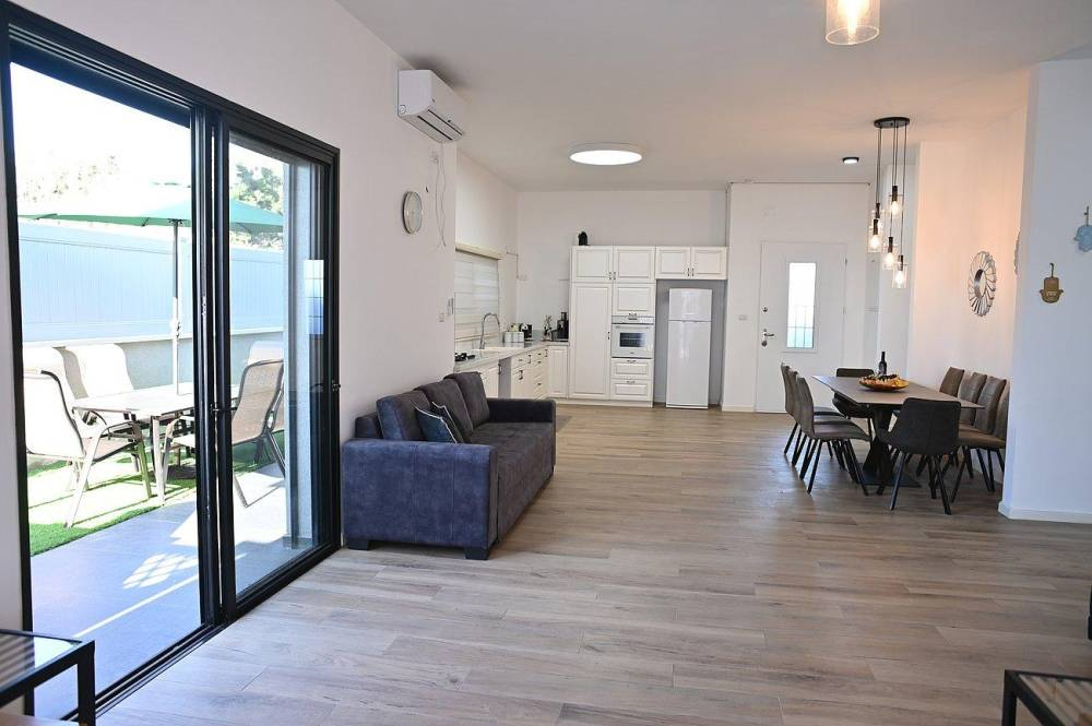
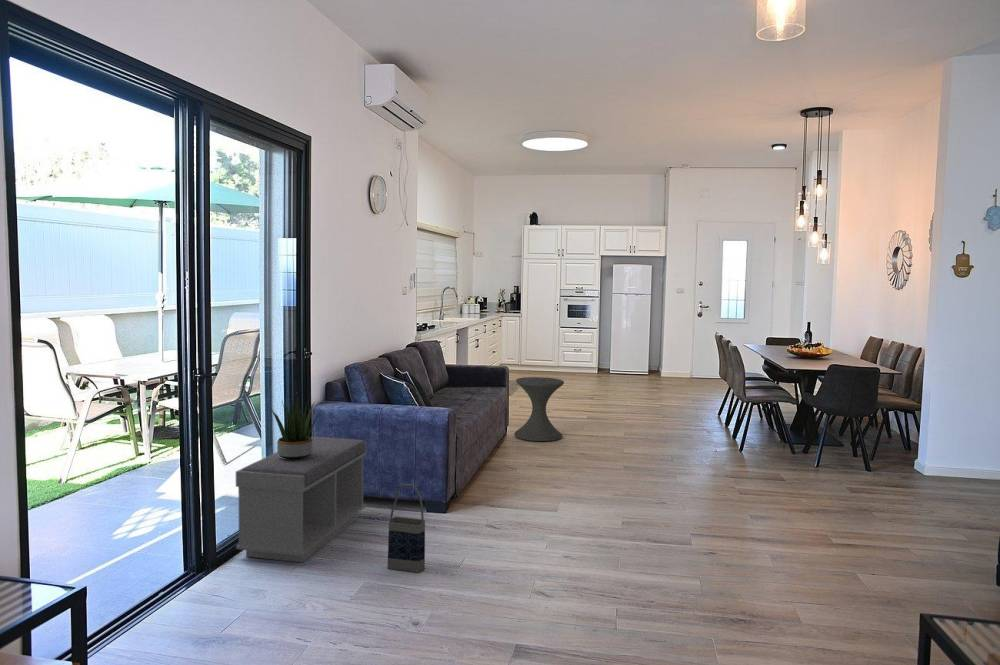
+ side table [514,376,565,442]
+ bag [387,483,426,573]
+ potted plant [267,395,323,459]
+ bench [235,436,367,563]
